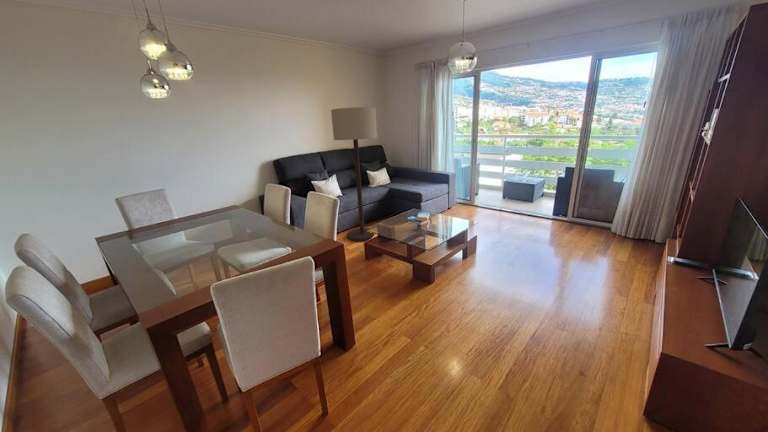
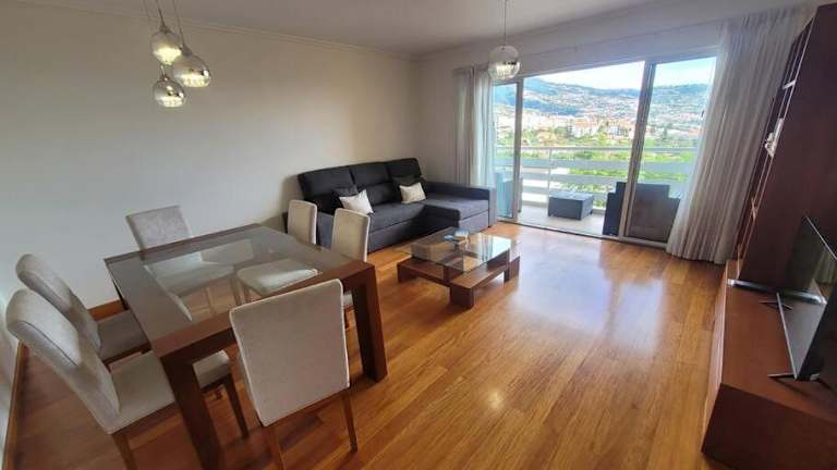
- floor lamp [330,106,378,242]
